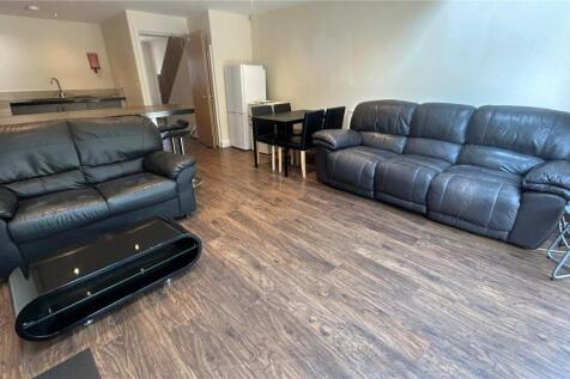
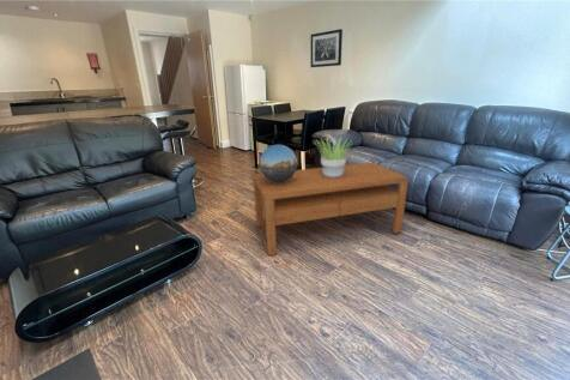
+ wall art [309,28,344,68]
+ coffee table [251,161,410,257]
+ decorative sphere [259,144,298,182]
+ potted plant [313,138,352,177]
